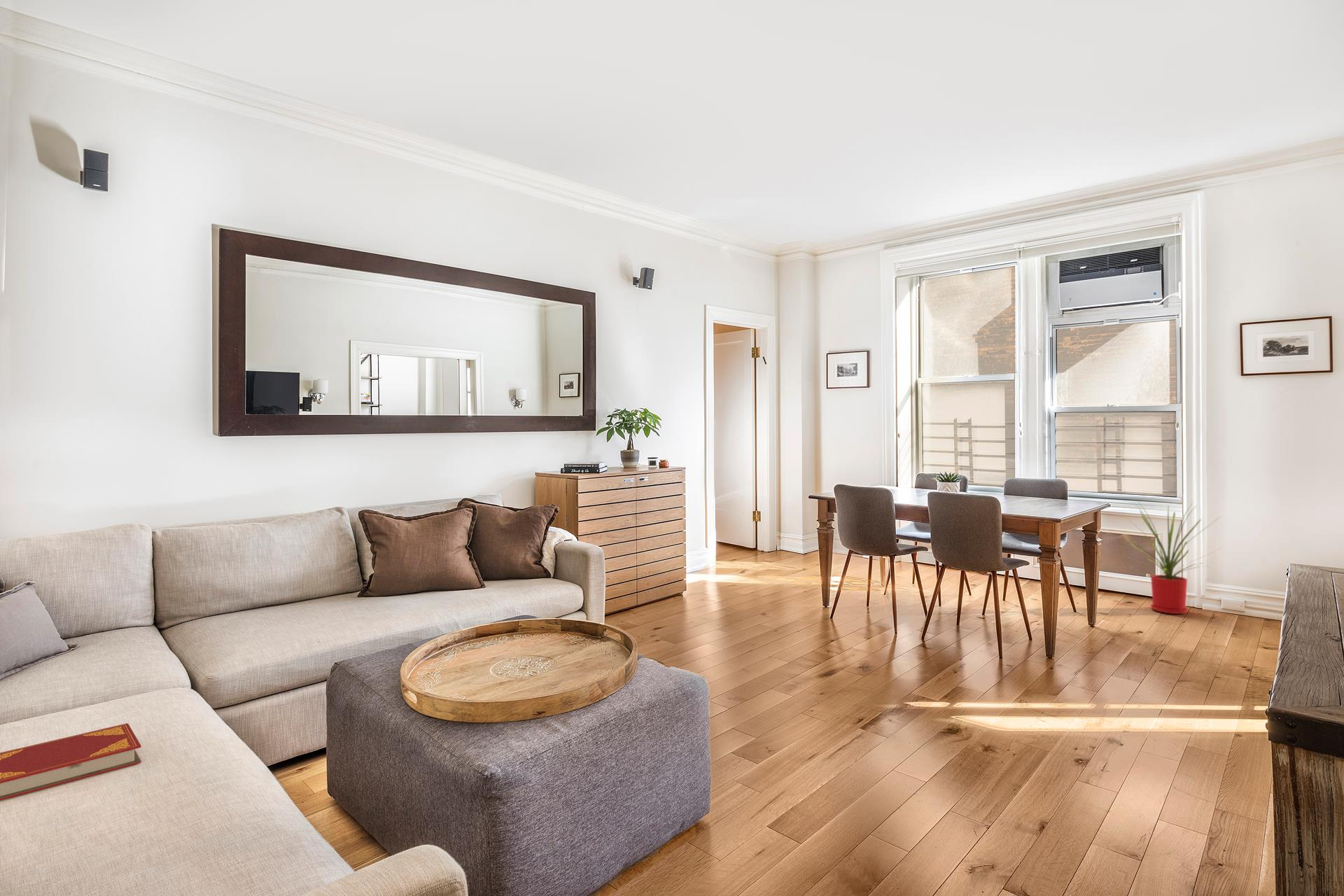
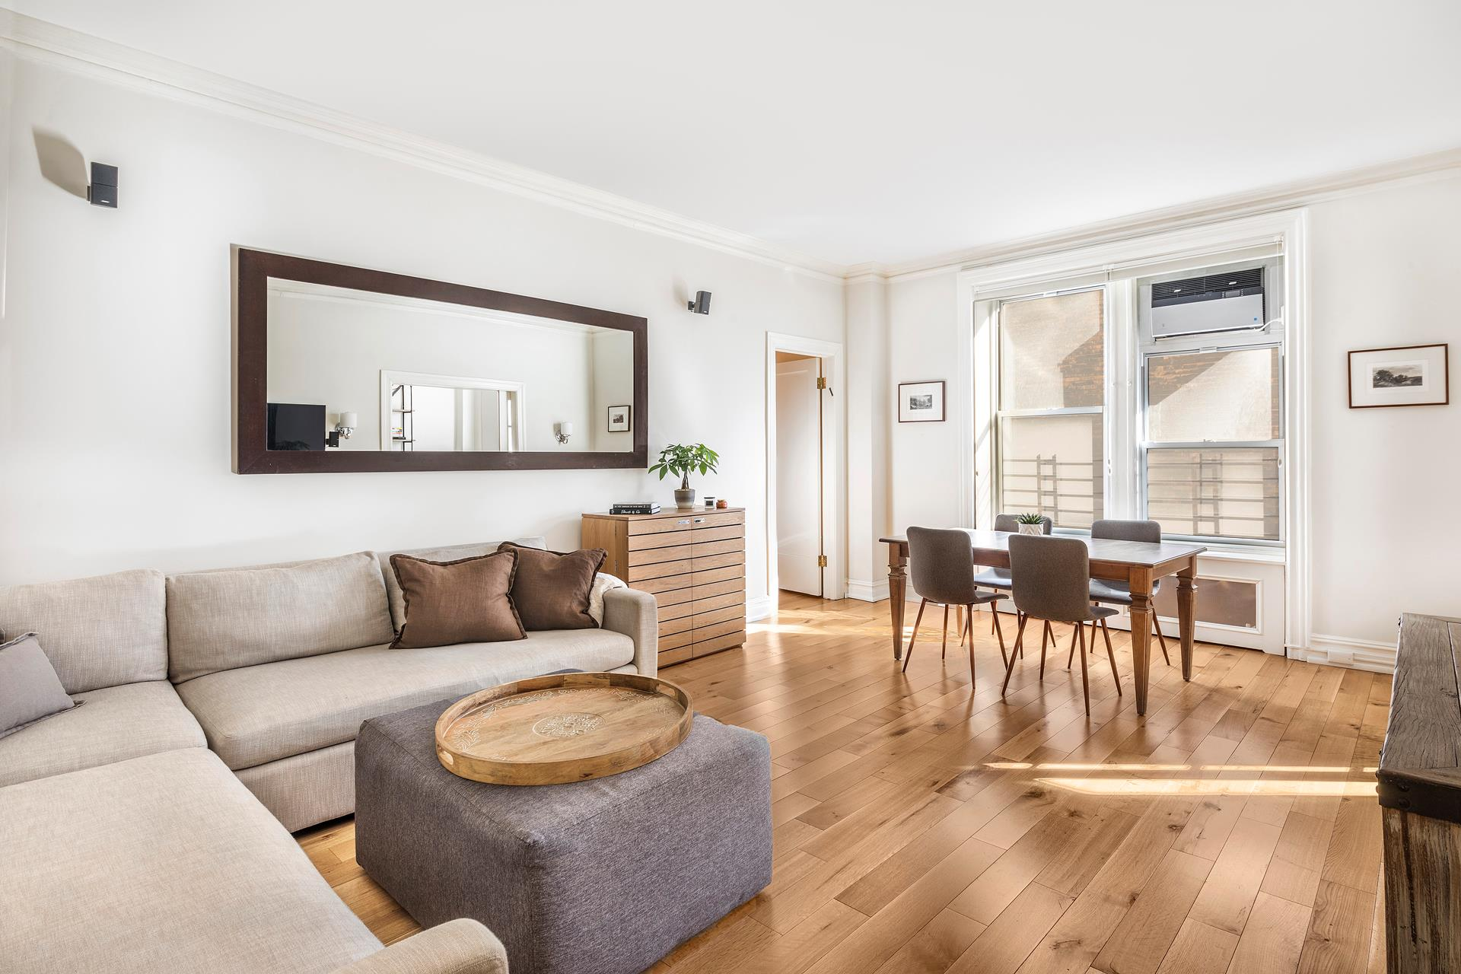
- hardback book [0,723,142,801]
- house plant [1121,500,1220,615]
